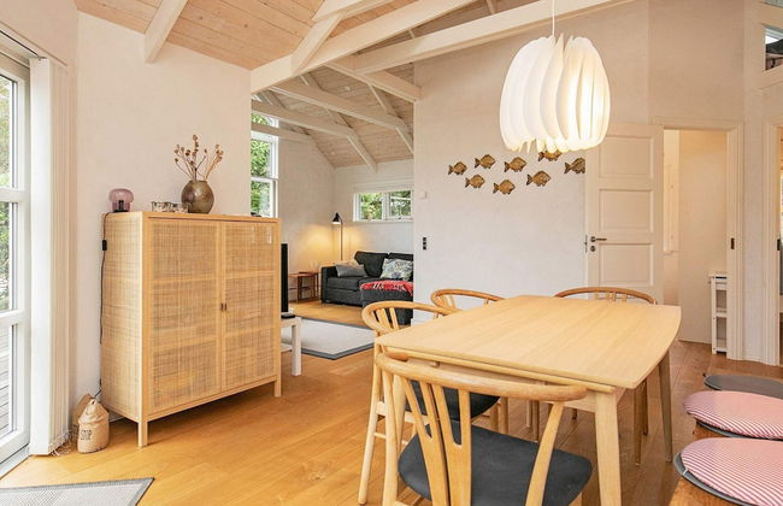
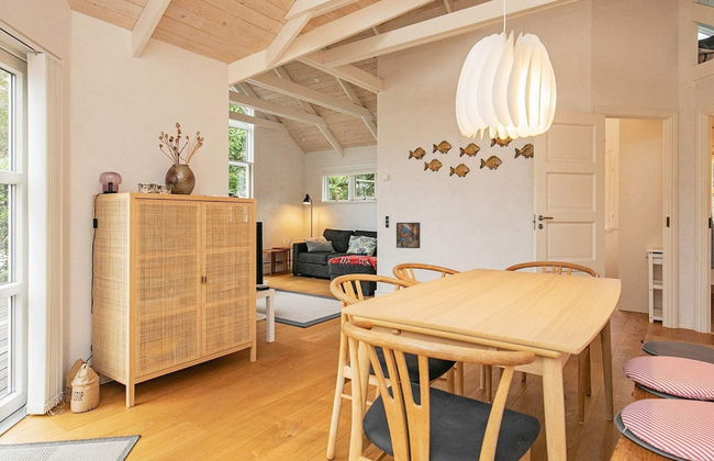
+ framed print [395,222,421,249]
